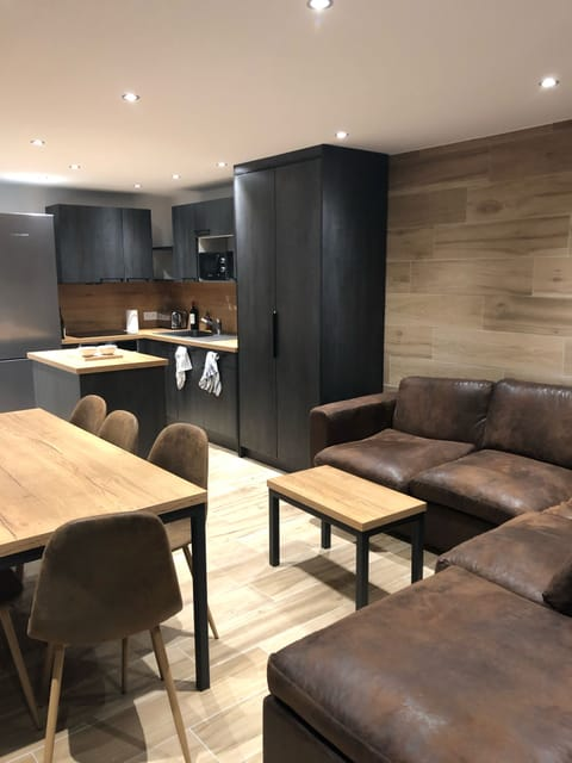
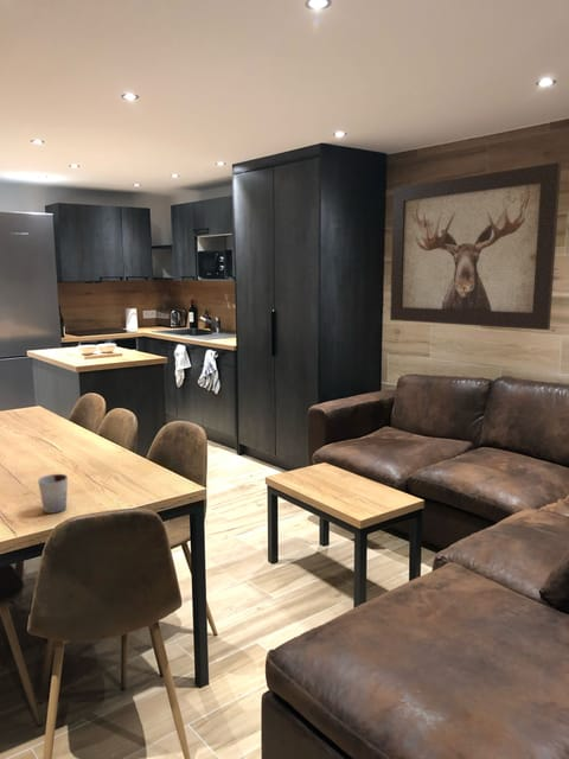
+ cup [37,473,69,515]
+ wall art [389,161,562,331]
